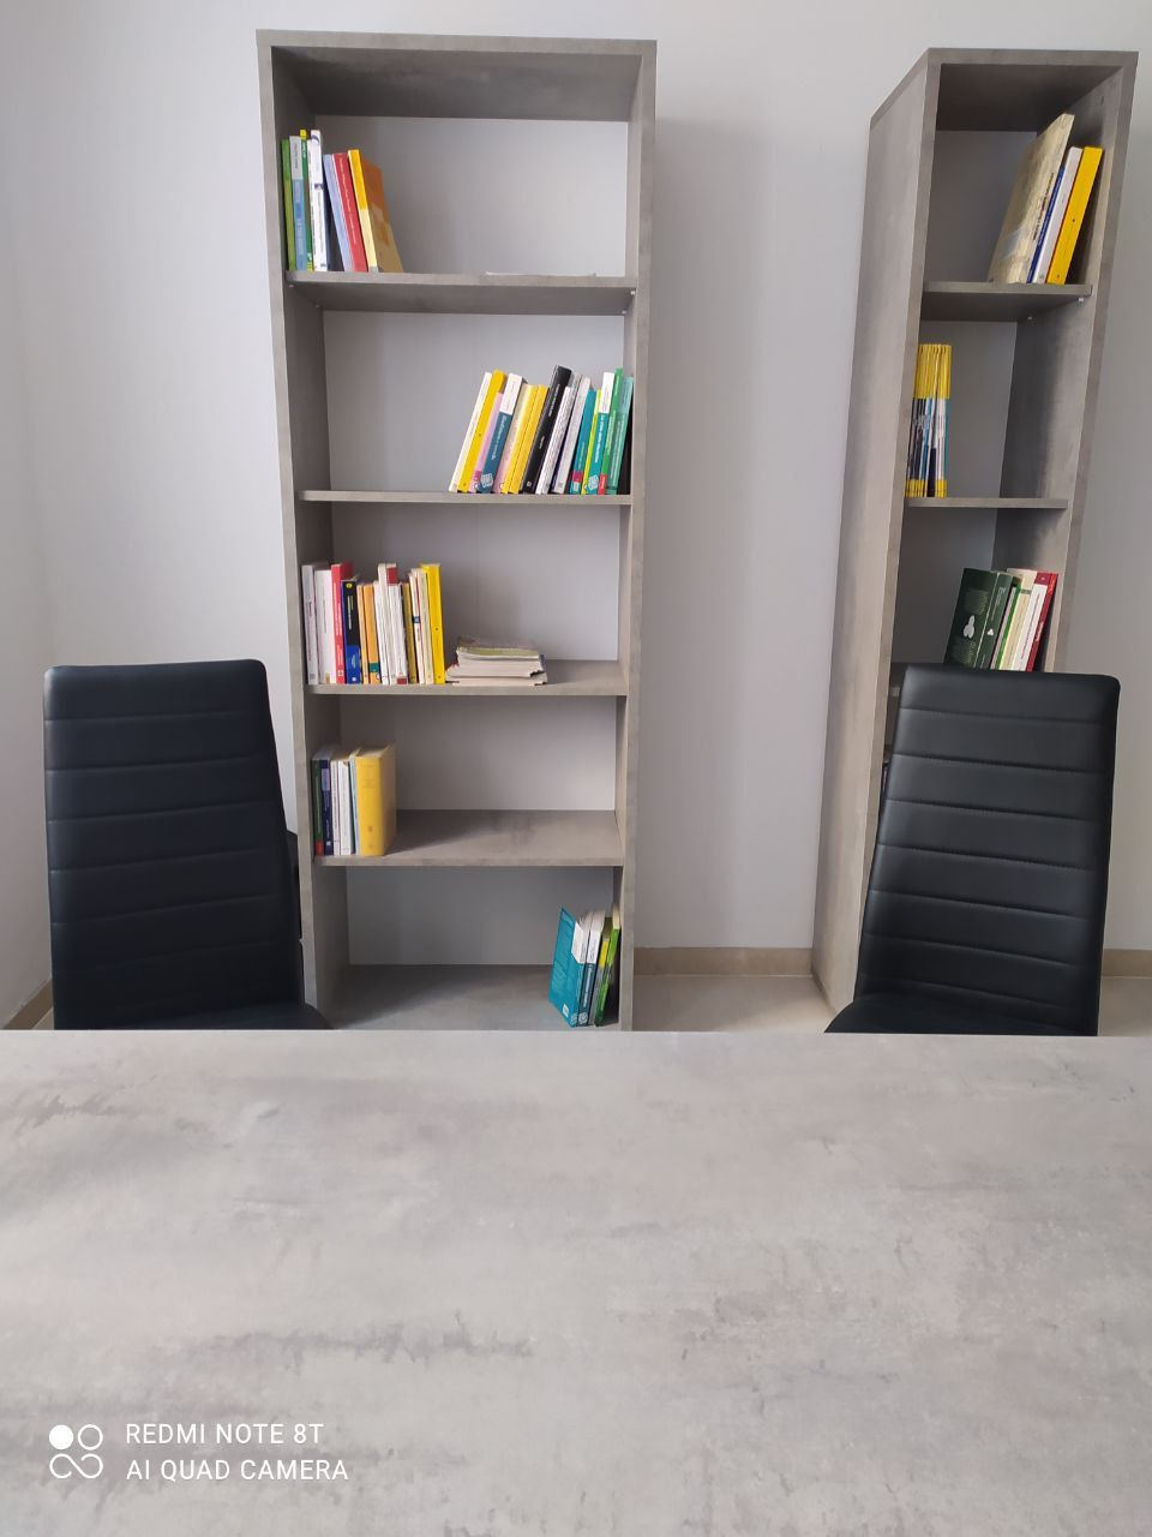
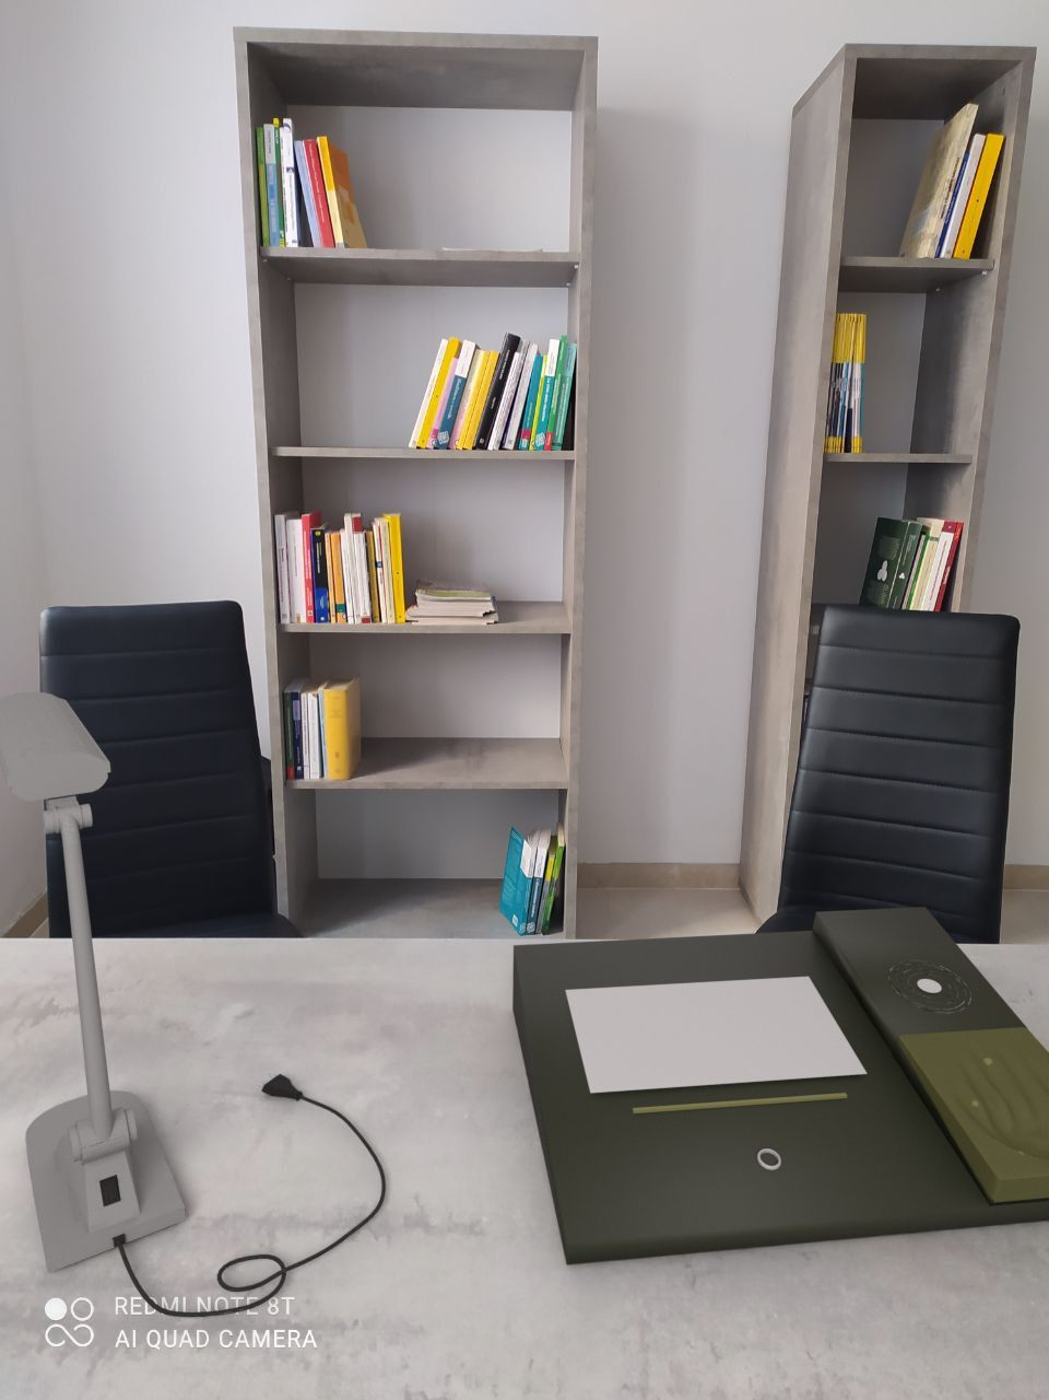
+ desk lamp [0,691,387,1318]
+ document tray [511,906,1049,1266]
